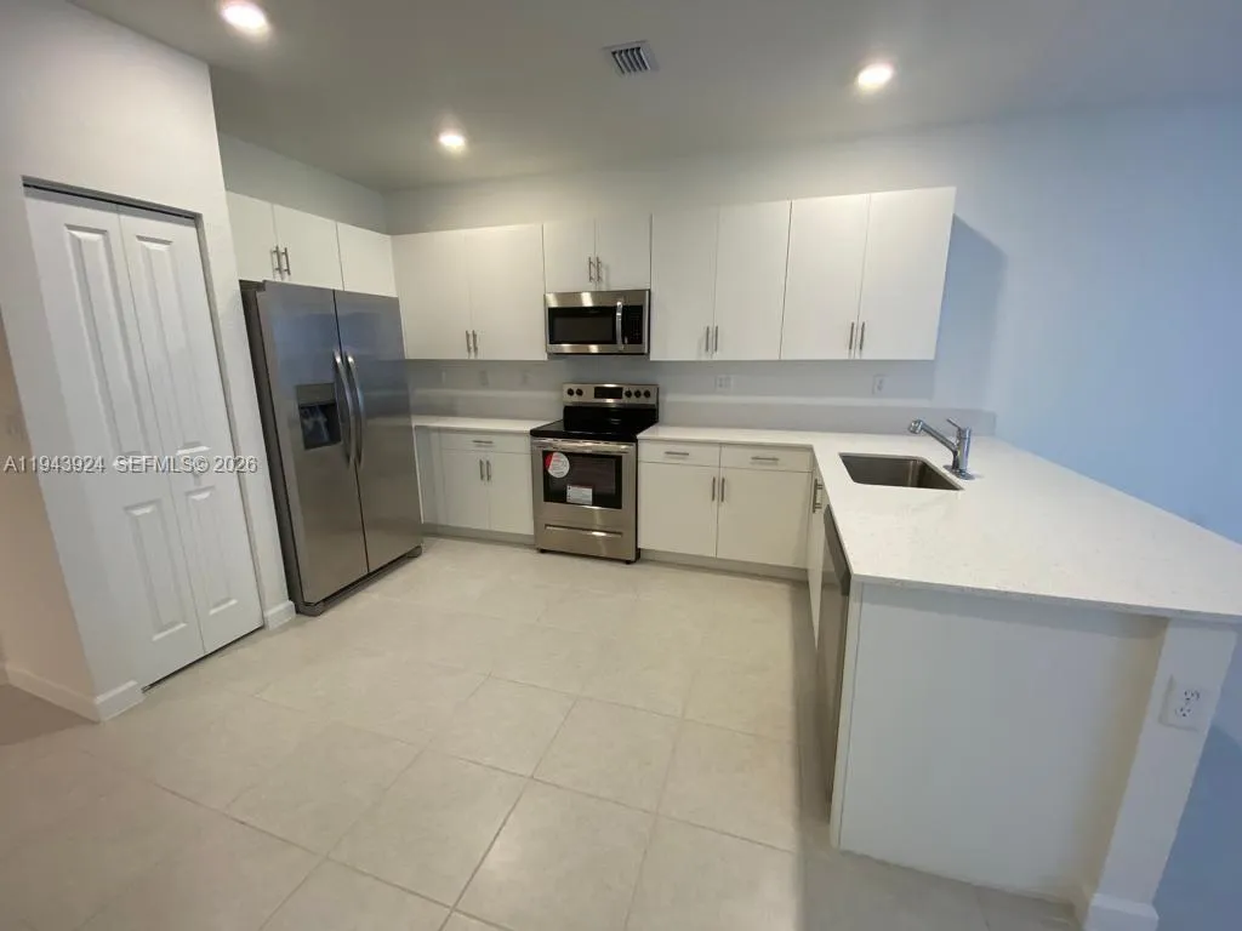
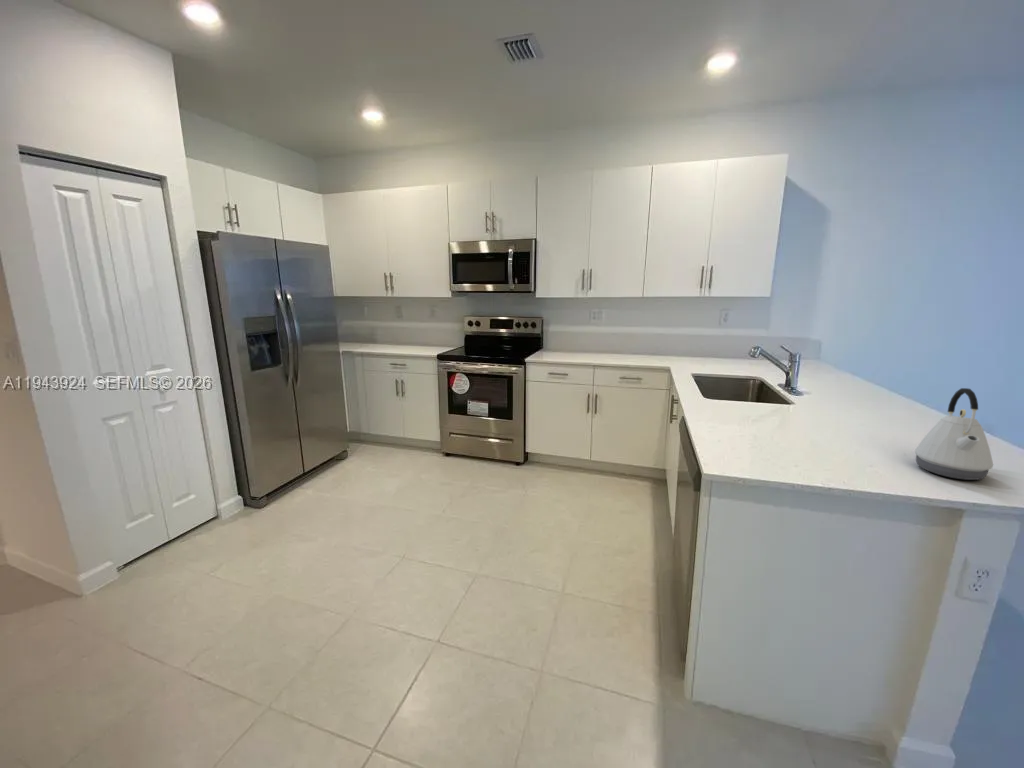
+ kettle [913,387,994,481]
